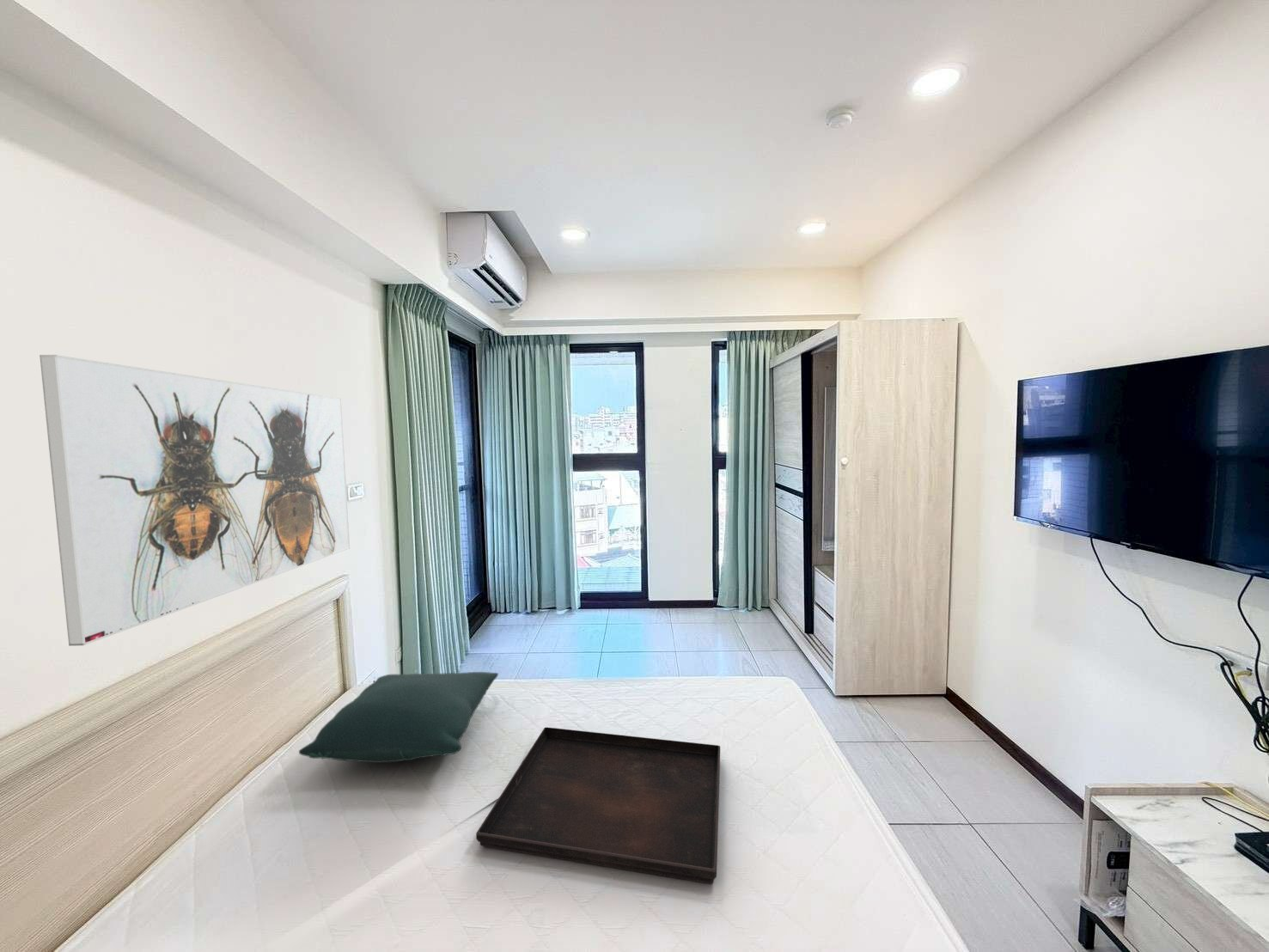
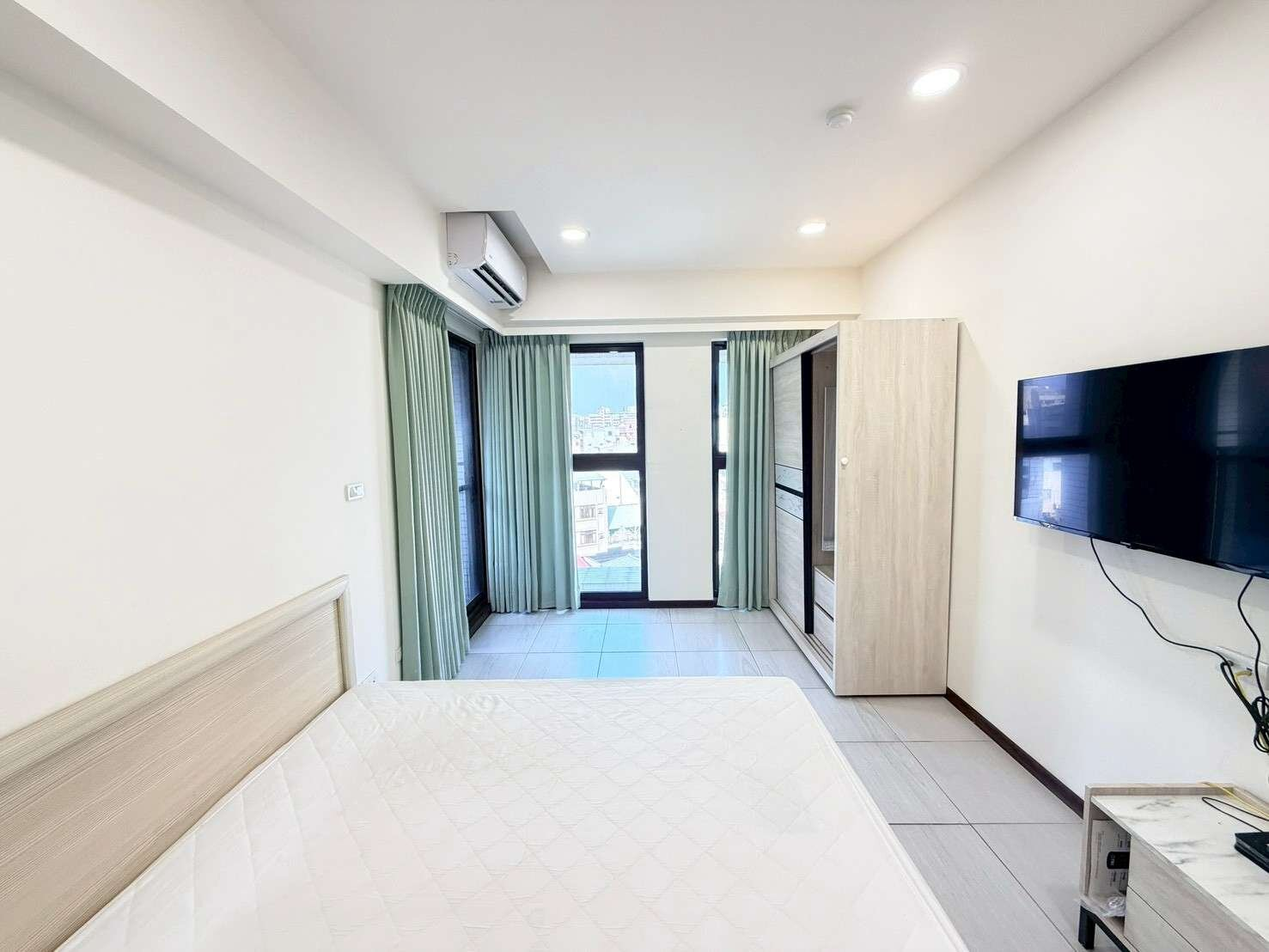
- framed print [39,354,351,647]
- serving tray [475,726,721,884]
- pillow [298,671,499,764]
